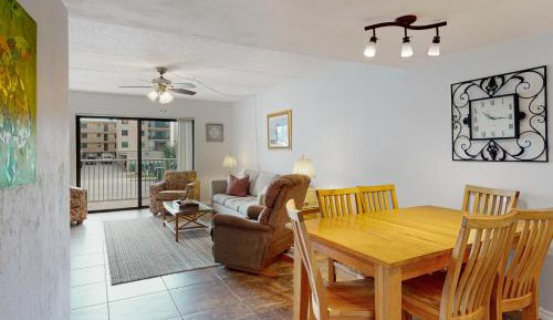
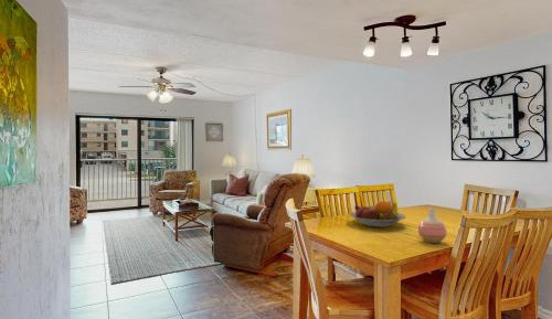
+ fruit bowl [349,200,407,228]
+ vase [417,208,448,244]
